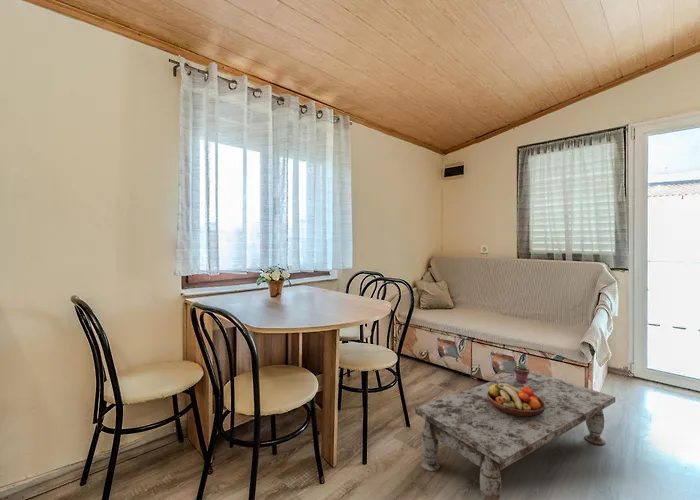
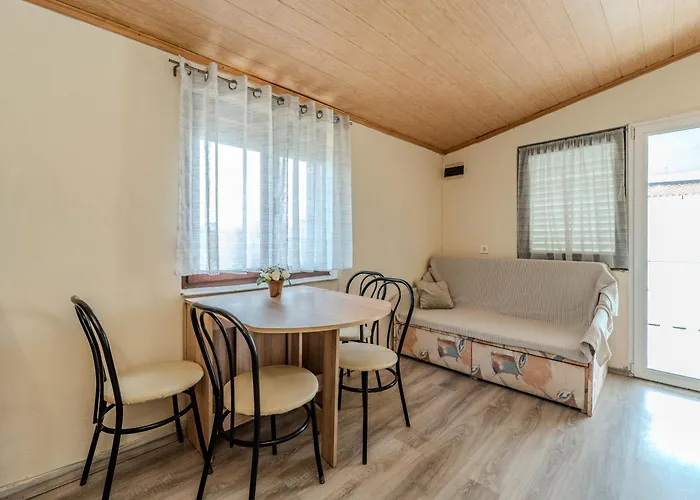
- fruit bowl [487,383,545,418]
- coffee table [414,370,616,500]
- potted succulent [513,362,531,383]
